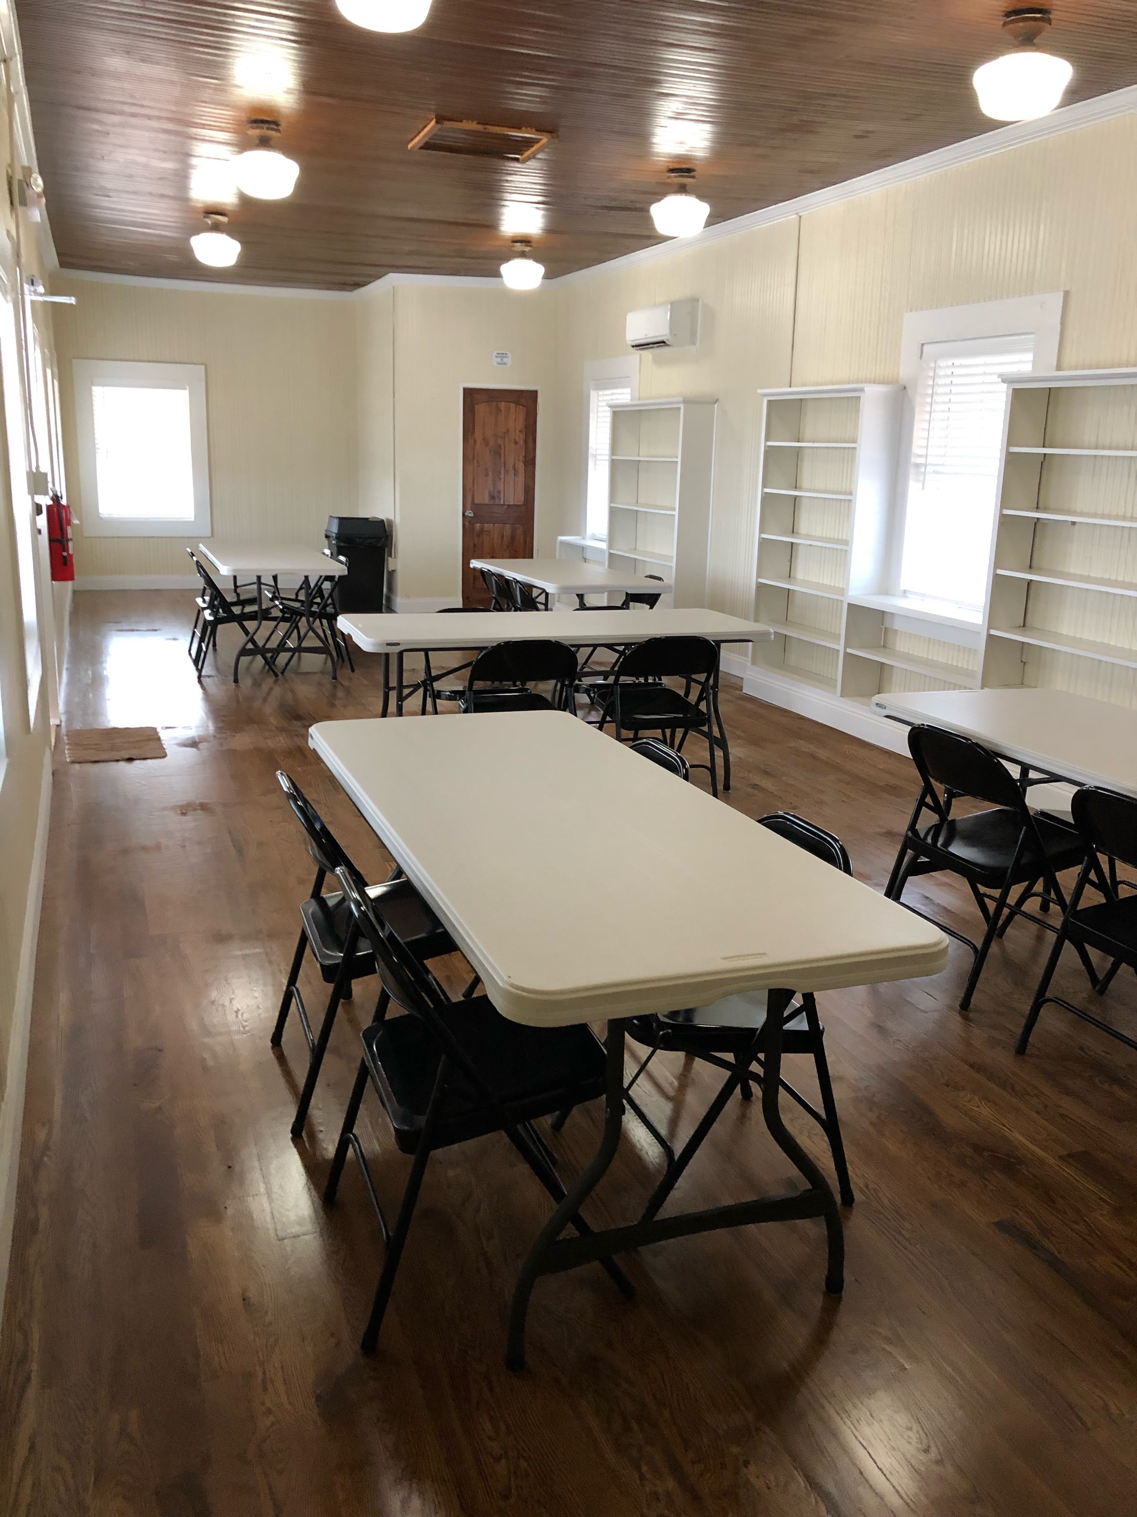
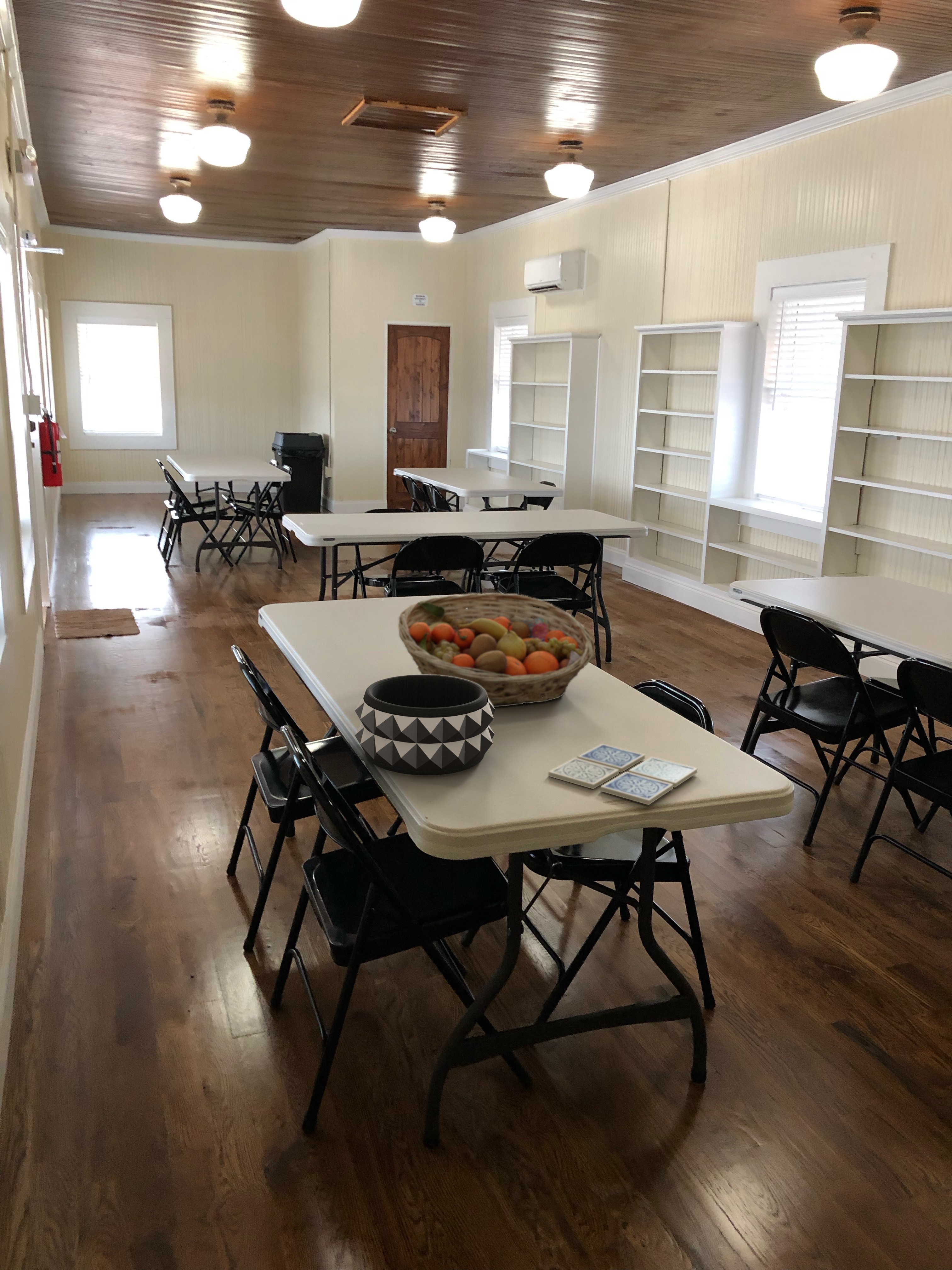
+ fruit basket [398,592,596,707]
+ decorative bowl [354,674,496,776]
+ drink coaster [548,743,698,805]
